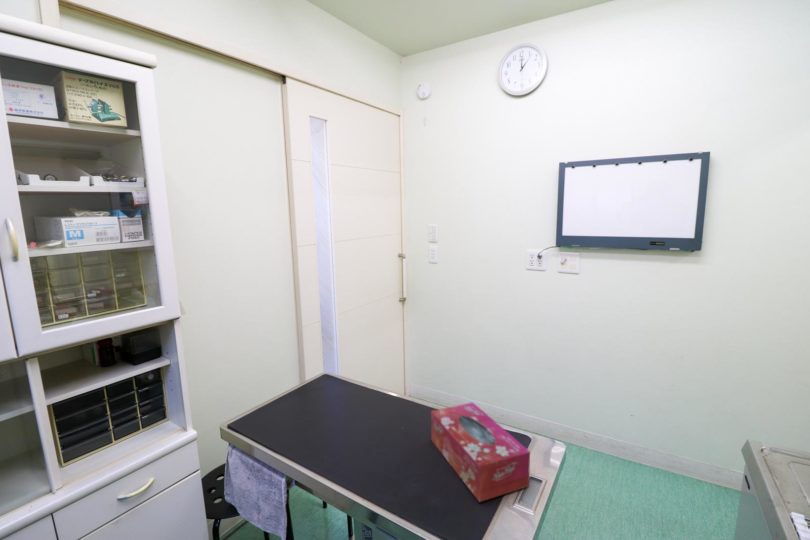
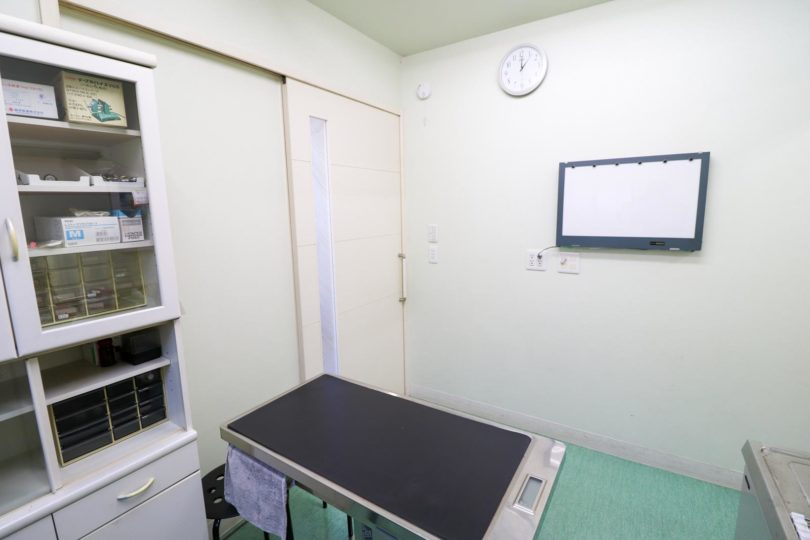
- tissue box [430,401,531,503]
